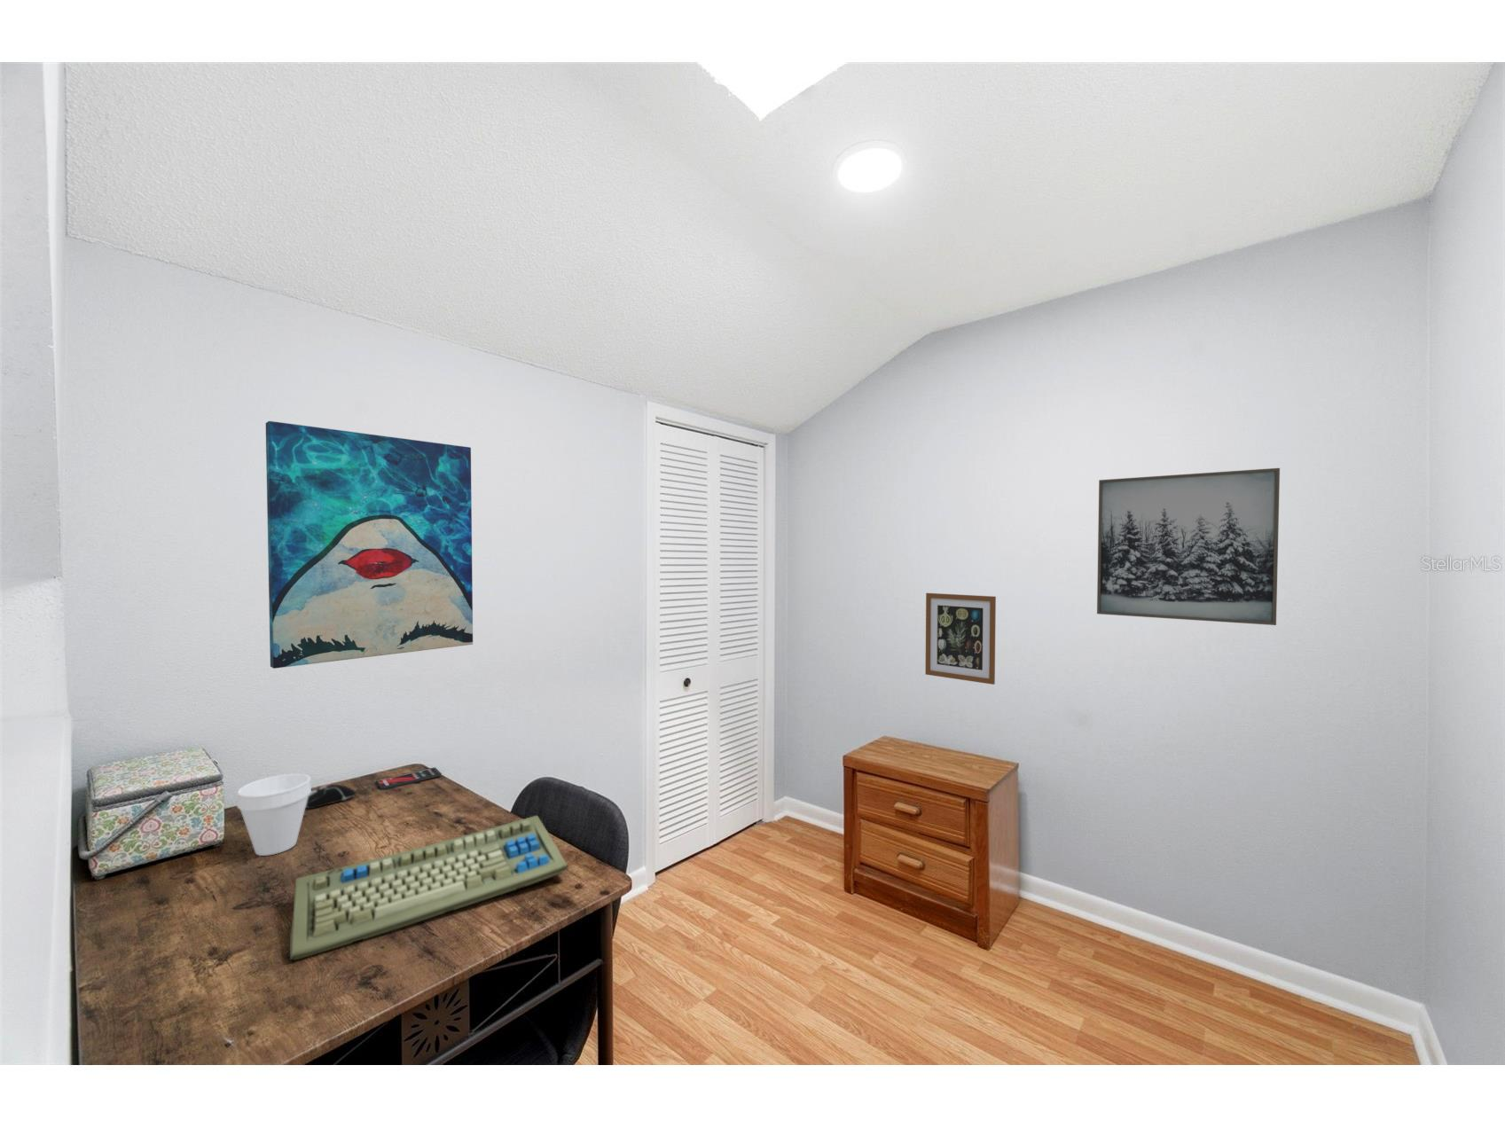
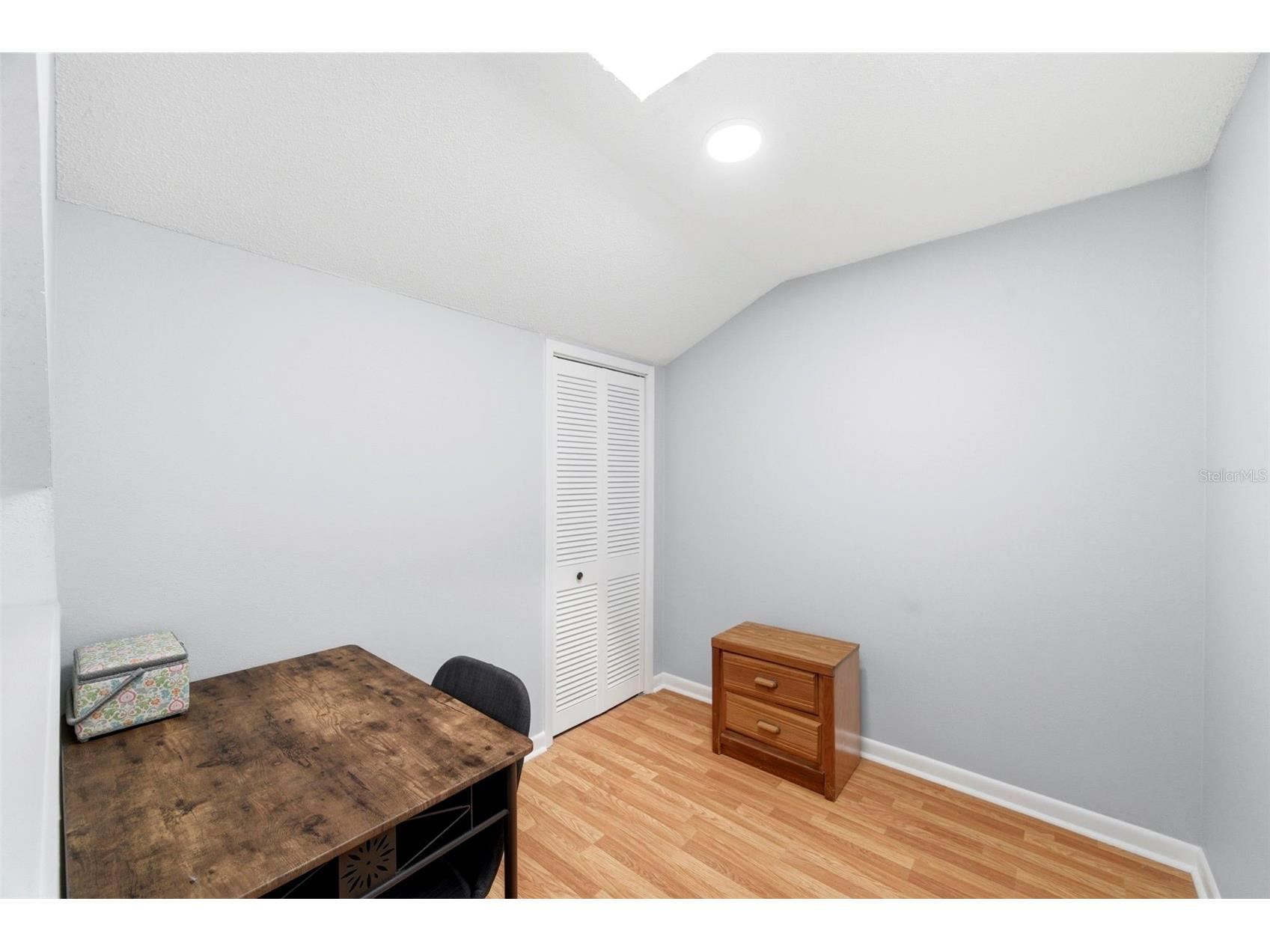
- wall art [1096,467,1281,626]
- cup [236,773,312,857]
- smartphone [376,767,442,790]
- wall art [924,592,997,686]
- wall art [265,421,474,669]
- computer mouse [305,783,357,809]
- computer keyboard [289,815,569,961]
